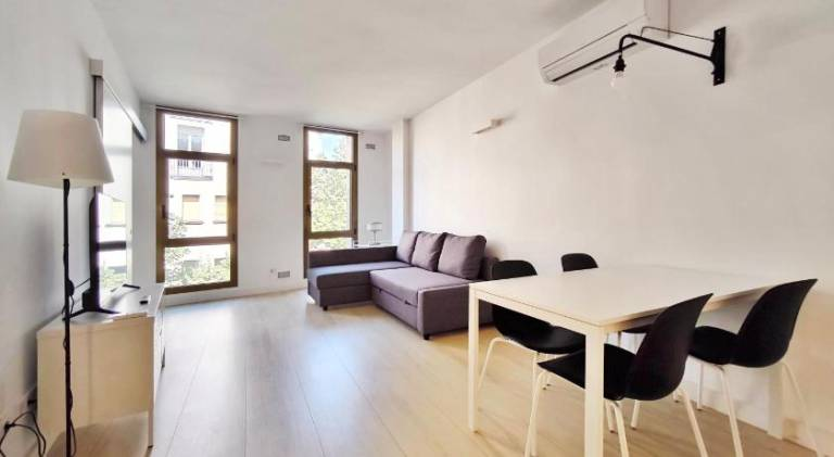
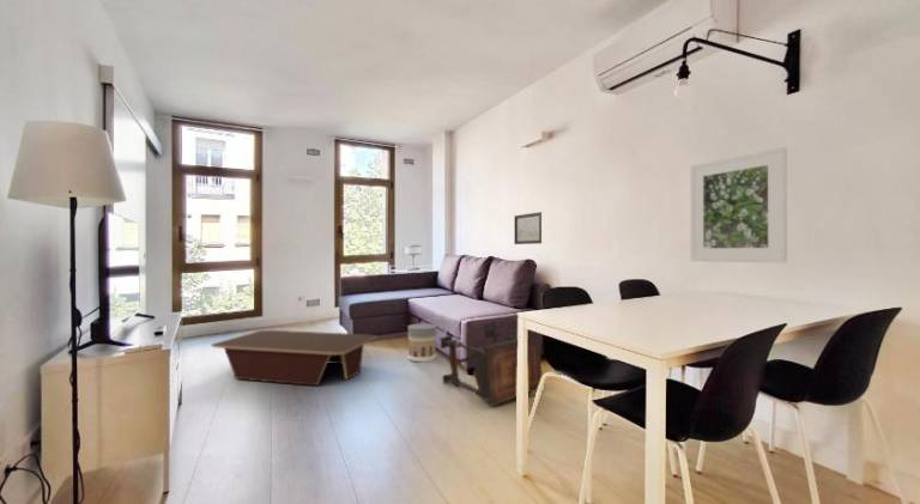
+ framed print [689,146,788,265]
+ coffee table [210,329,377,387]
+ wall art [513,211,543,245]
+ lantern [406,322,438,363]
+ side table [438,320,544,408]
